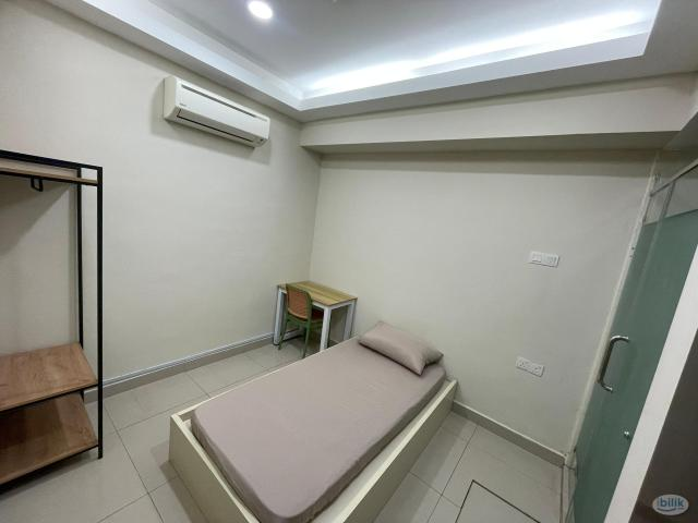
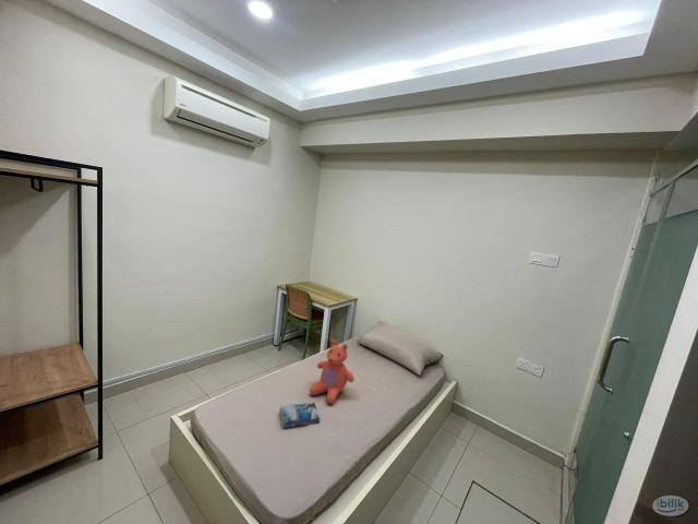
+ book [278,402,321,429]
+ teddy bear [309,338,356,405]
